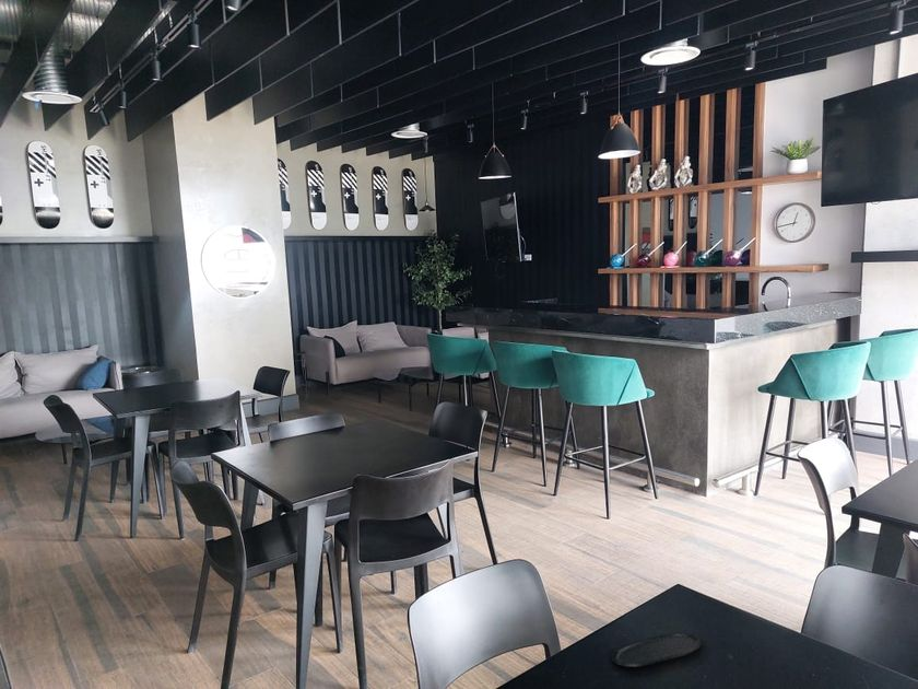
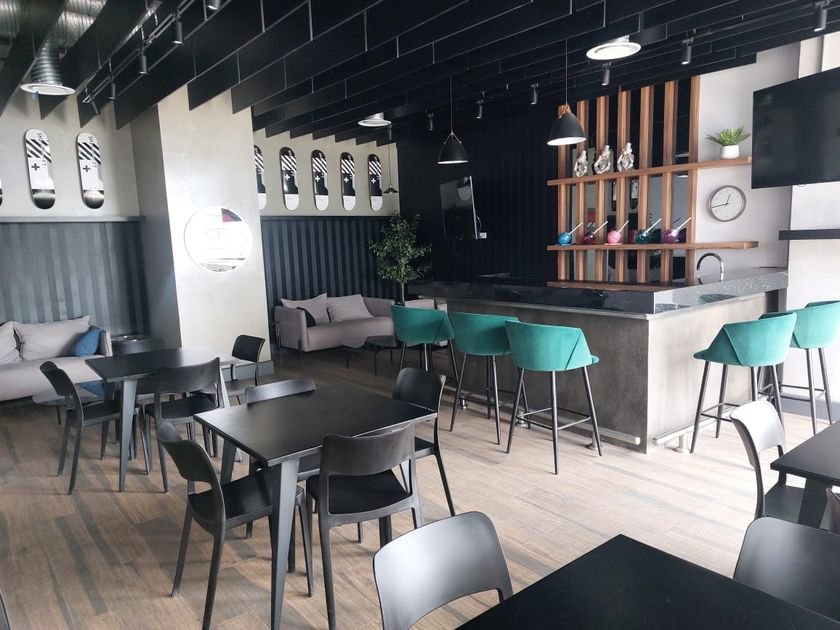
- oval tray [610,632,703,668]
